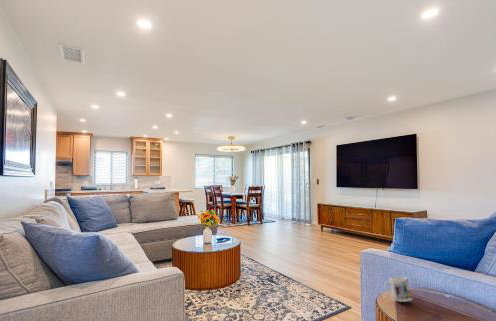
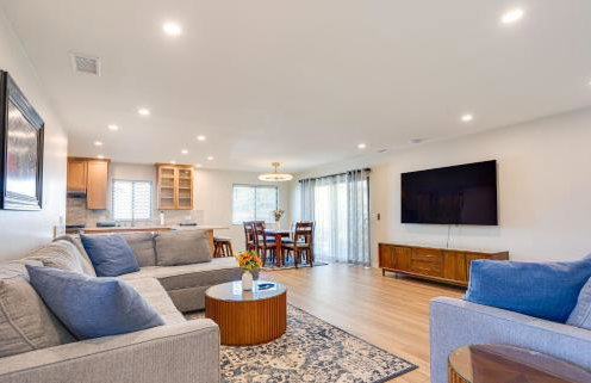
- mug [383,276,413,303]
